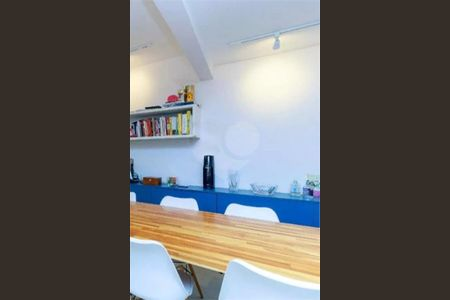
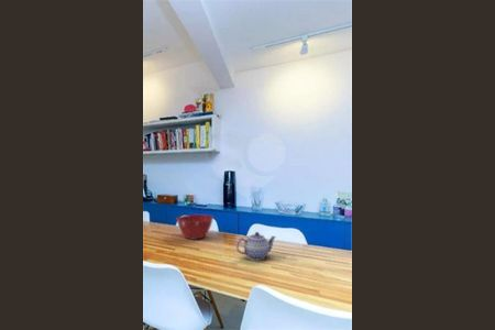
+ mixing bowl [176,213,215,240]
+ teapot [235,231,277,261]
